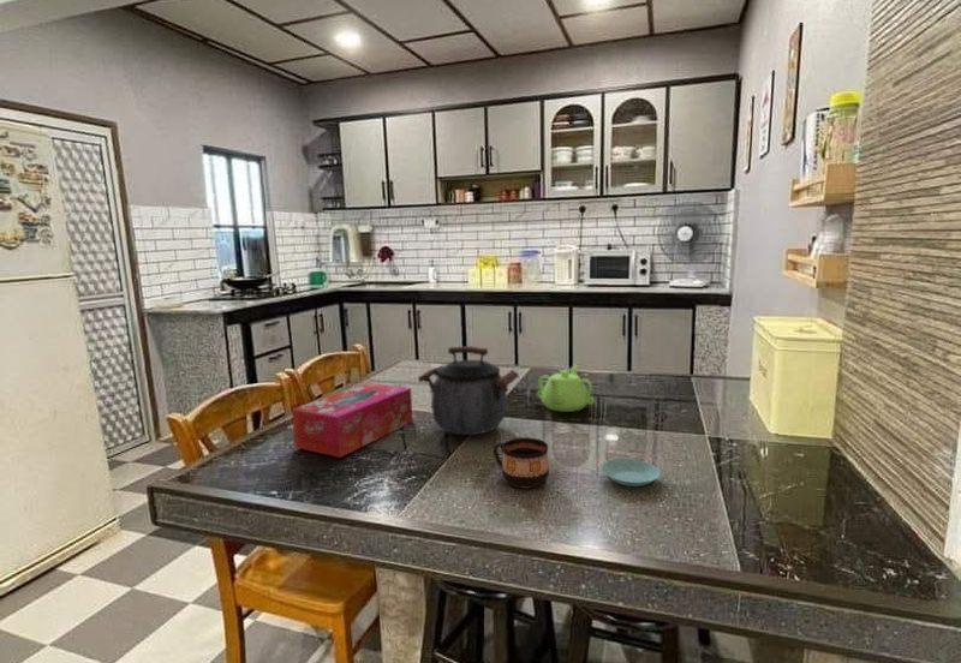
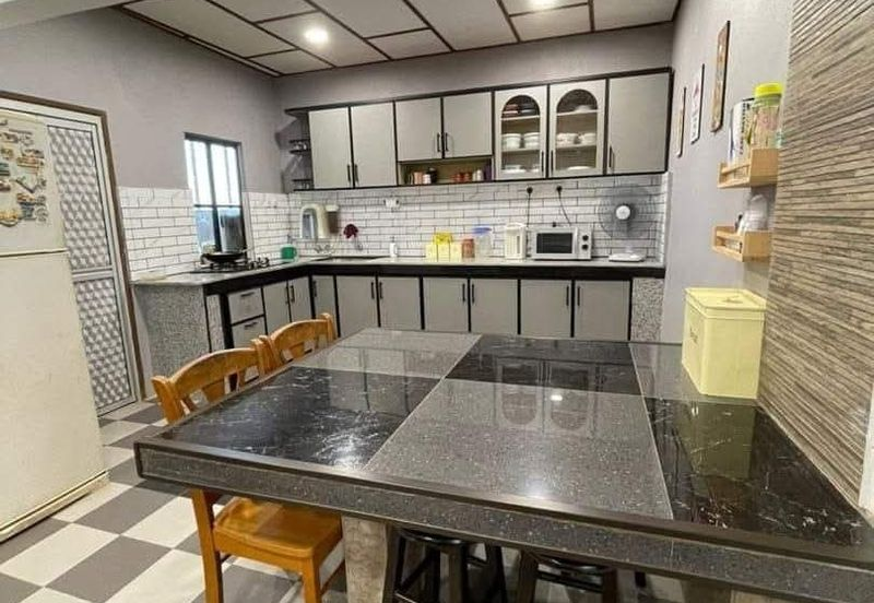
- teapot [536,364,596,413]
- tissue box [291,382,413,459]
- cup [493,436,550,489]
- kettle [417,345,520,436]
- saucer [601,458,661,488]
